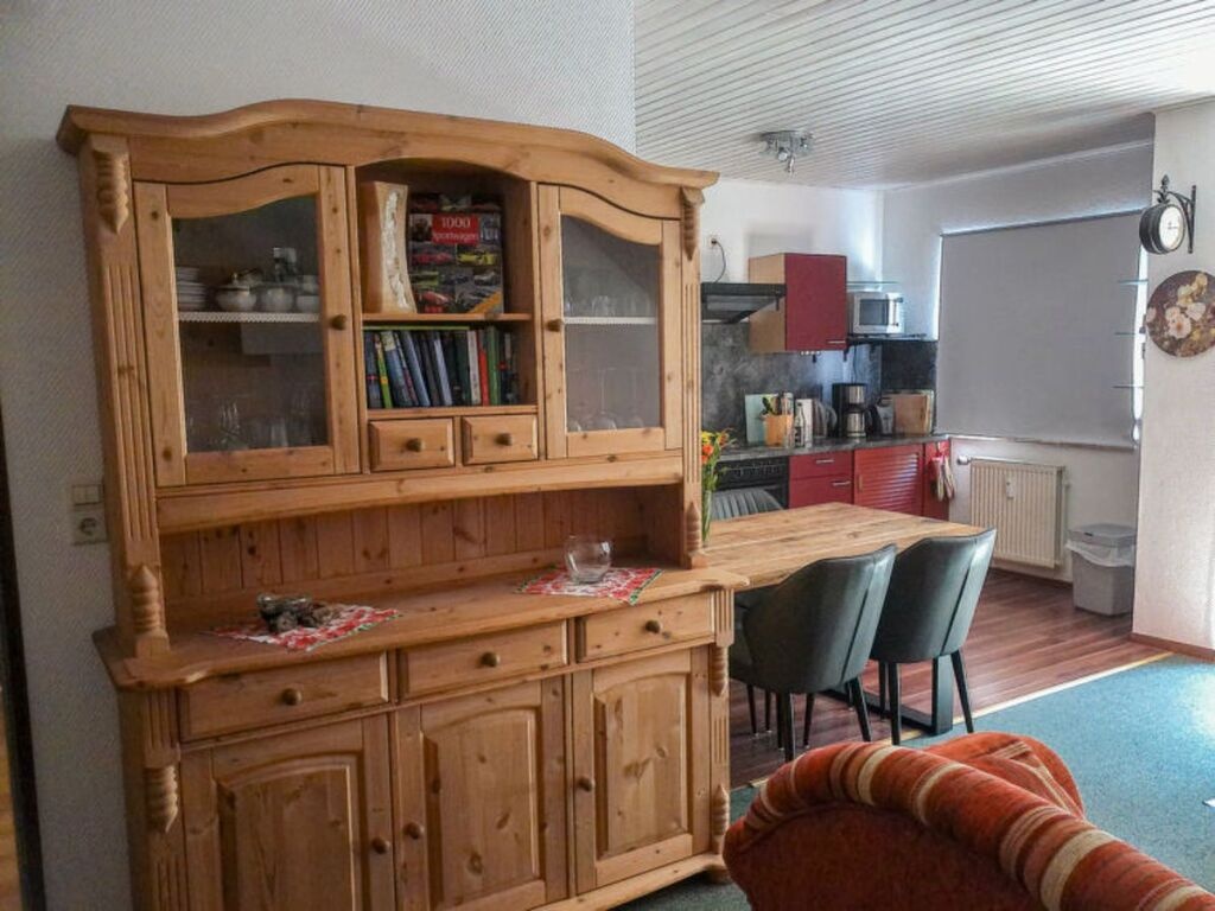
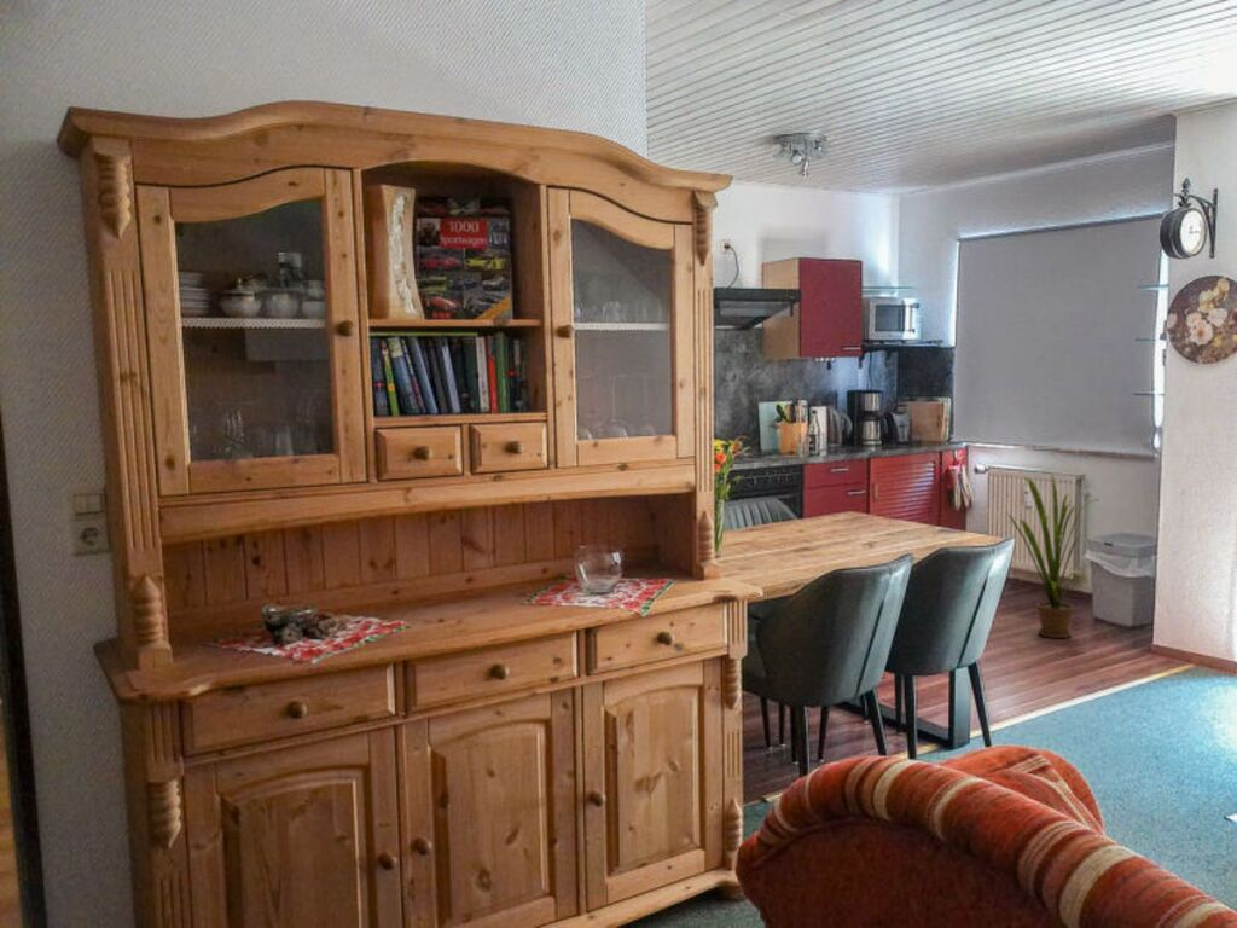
+ house plant [1004,470,1098,639]
